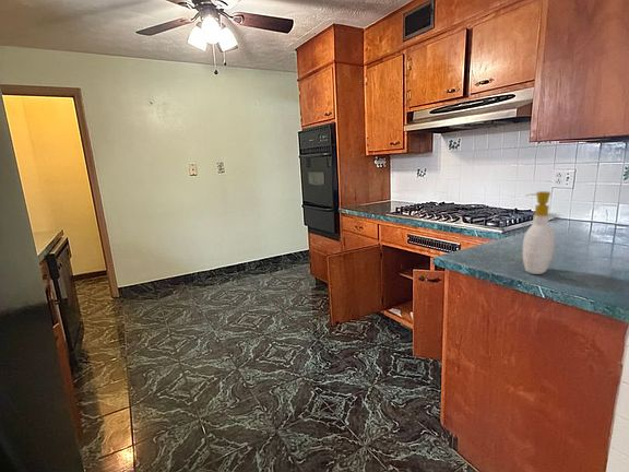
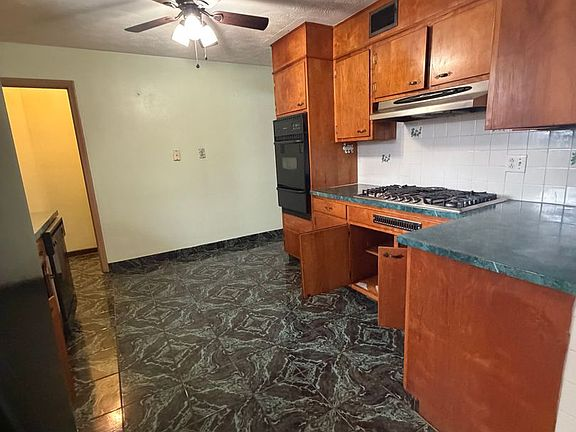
- soap bottle [522,190,556,275]
